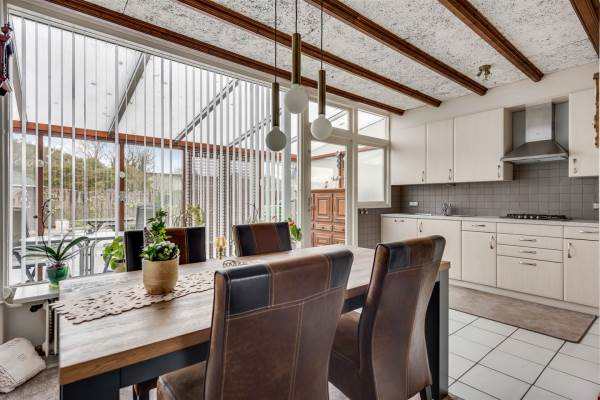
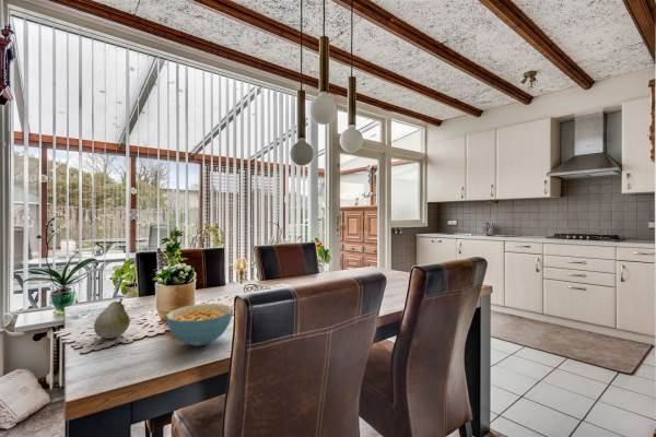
+ fruit [93,297,131,340]
+ cereal bowl [164,303,234,347]
